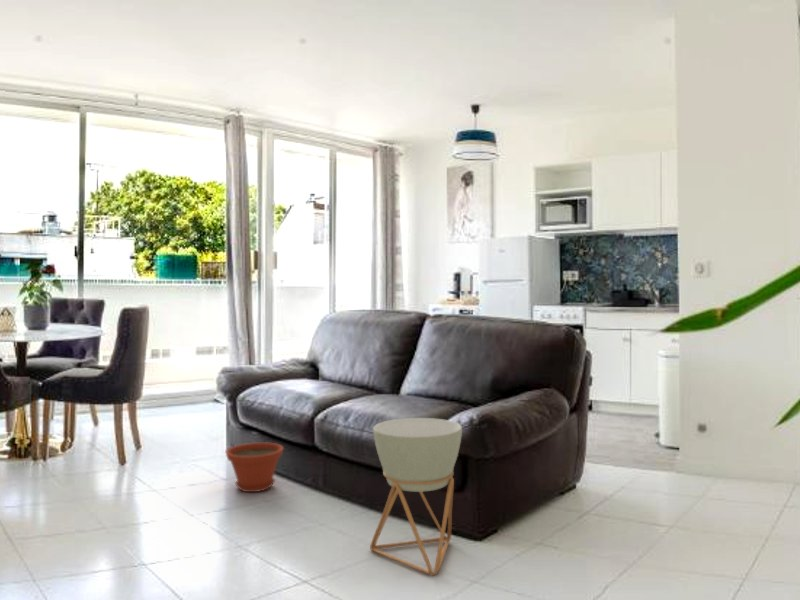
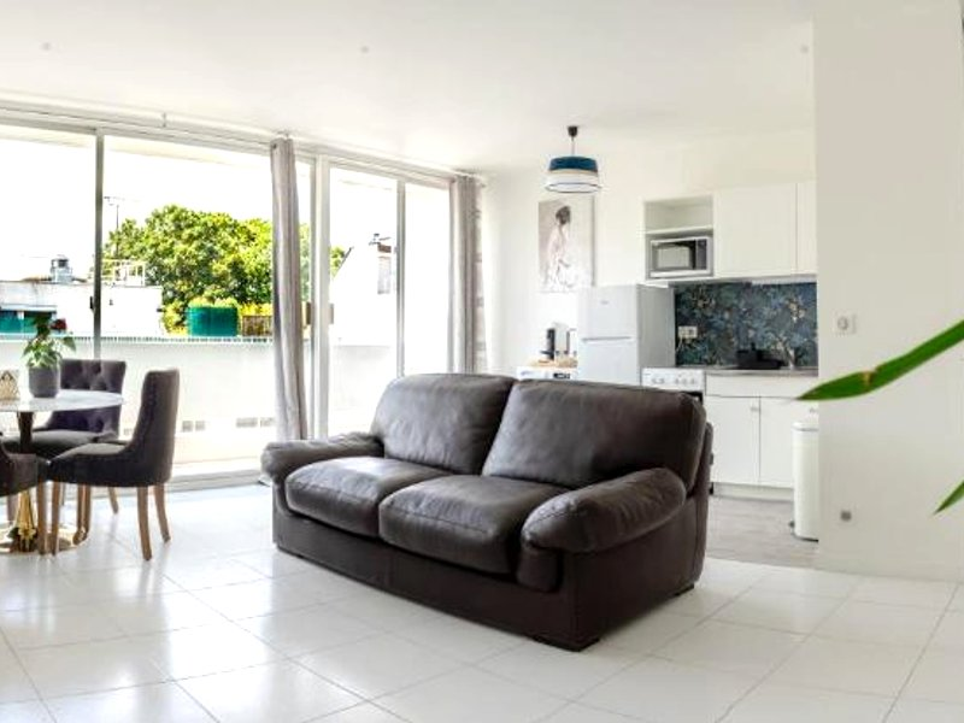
- plant pot [224,441,285,493]
- planter [369,417,463,577]
